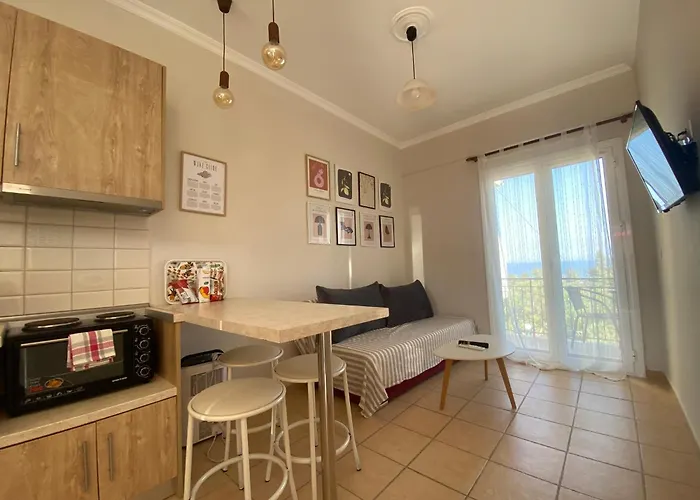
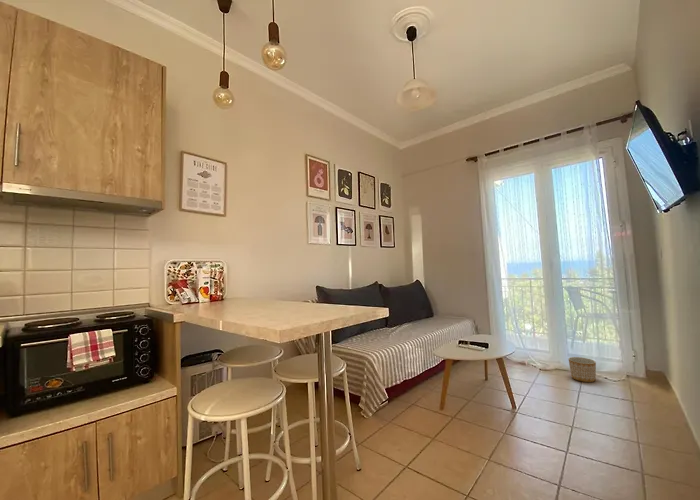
+ planter [568,356,597,383]
